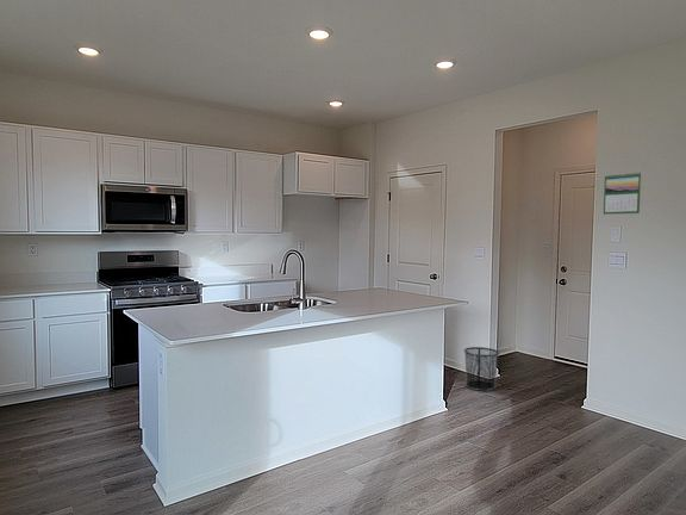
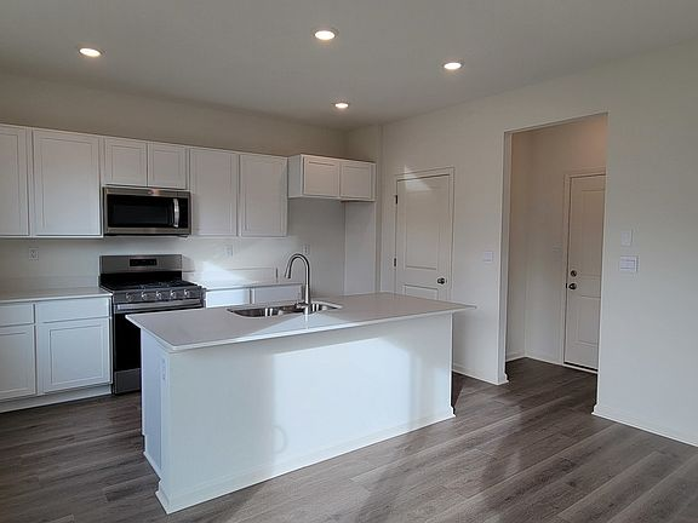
- calendar [603,172,642,216]
- waste bin [463,346,500,392]
